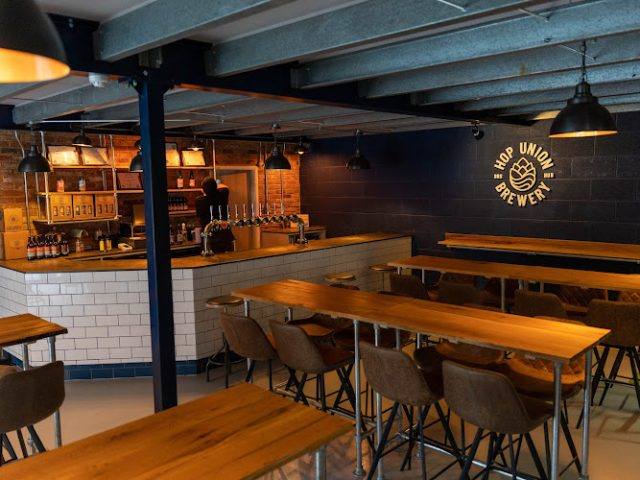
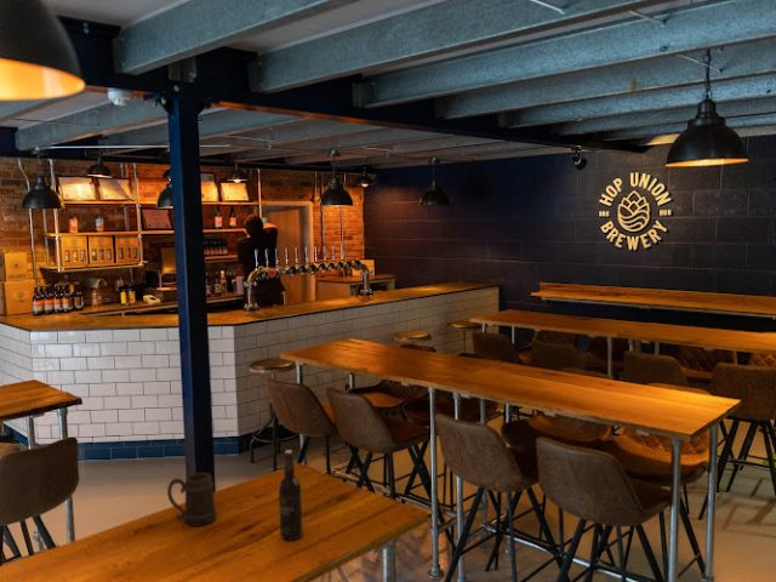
+ wine bottle [278,449,303,541]
+ beer mug [166,472,218,527]
